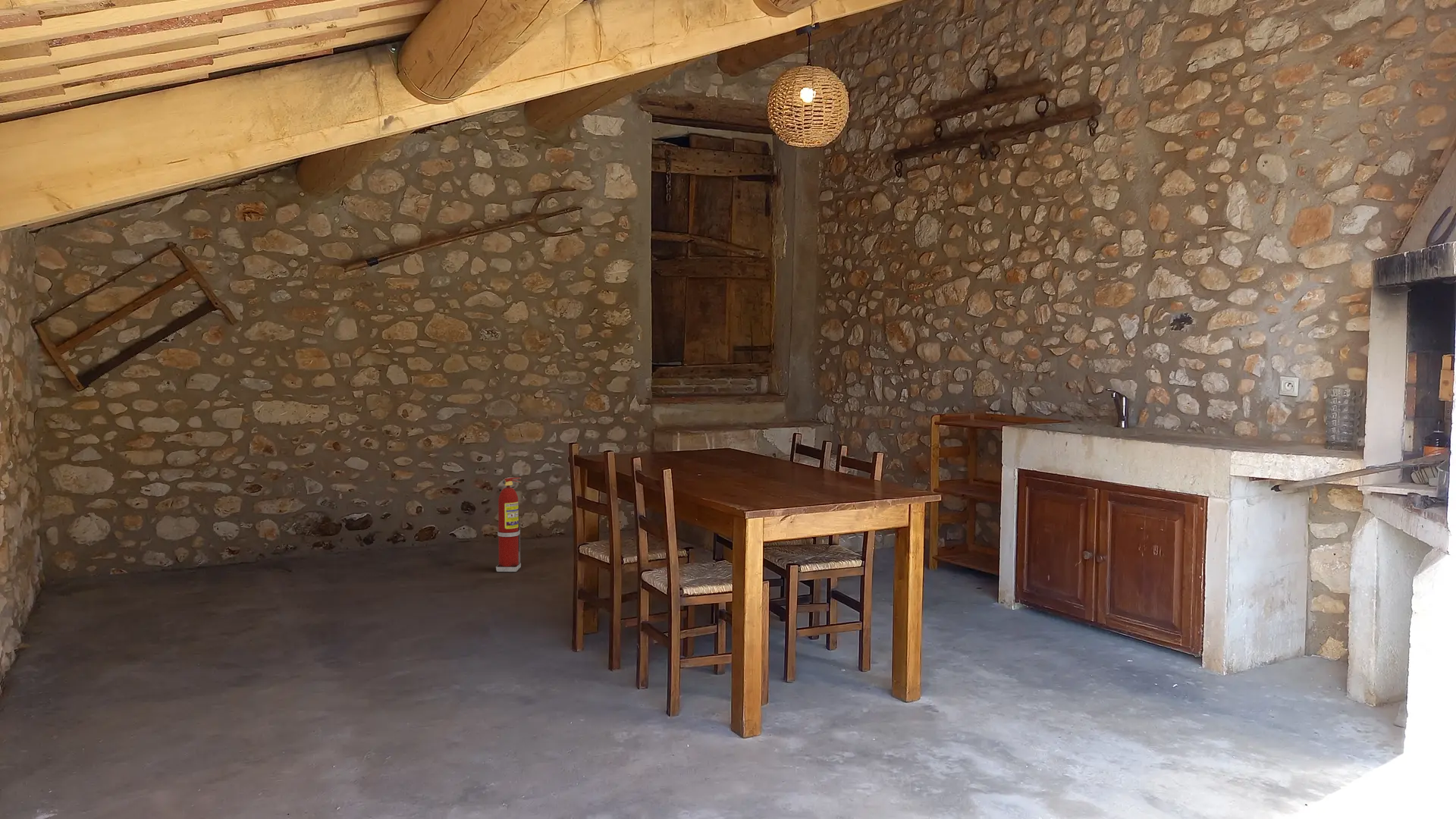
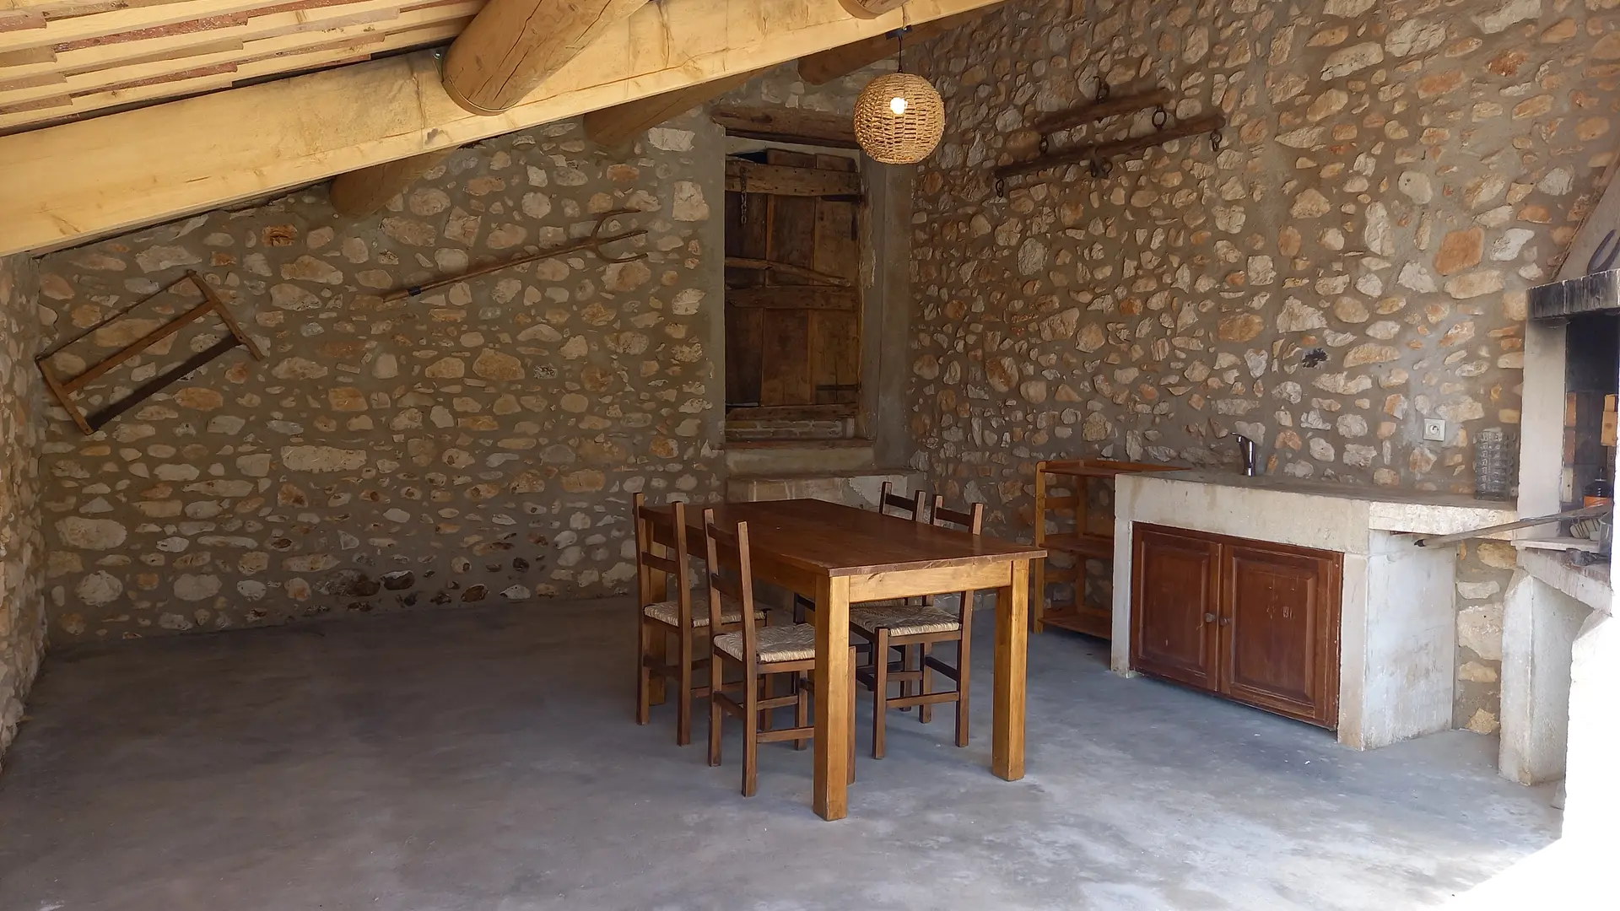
- fire extinguisher [495,477,522,573]
